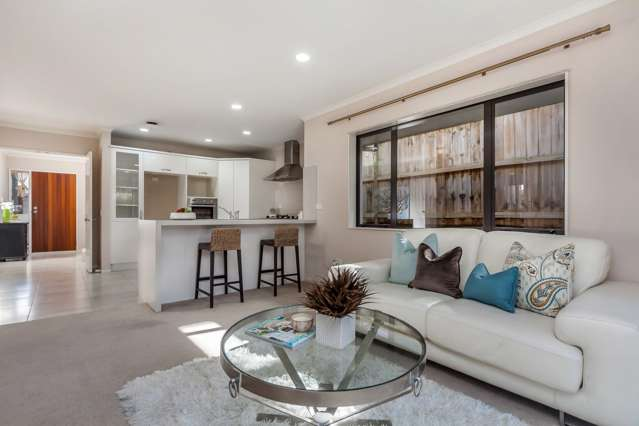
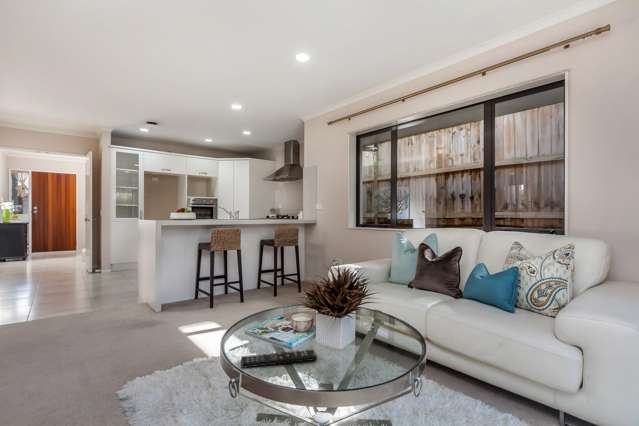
+ remote control [240,348,318,369]
